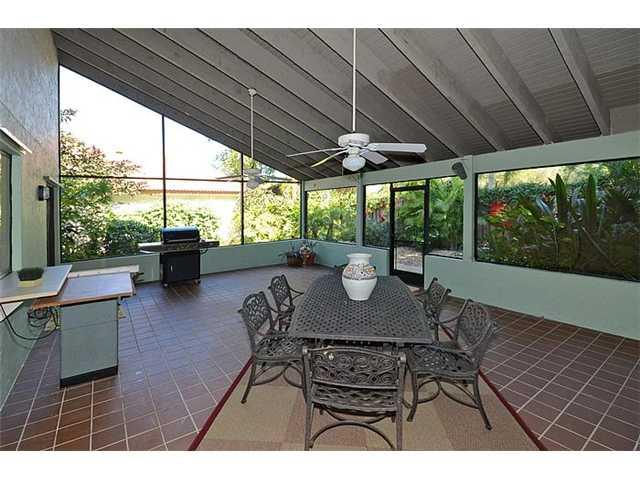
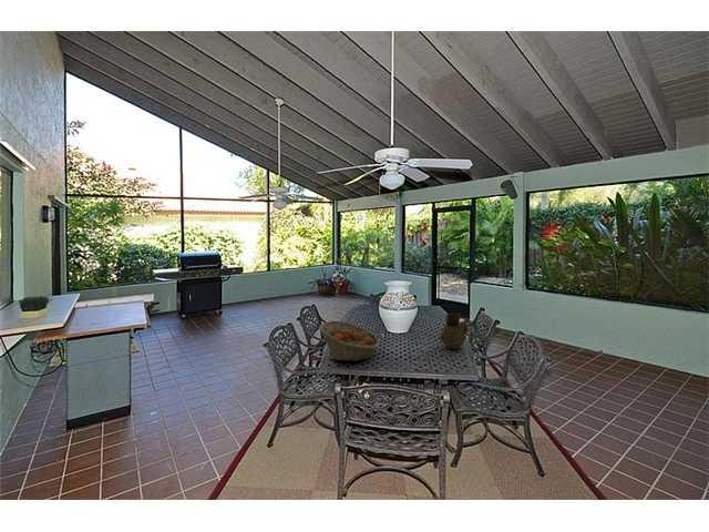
+ fruit basket [318,319,380,362]
+ pitcher [439,313,470,350]
